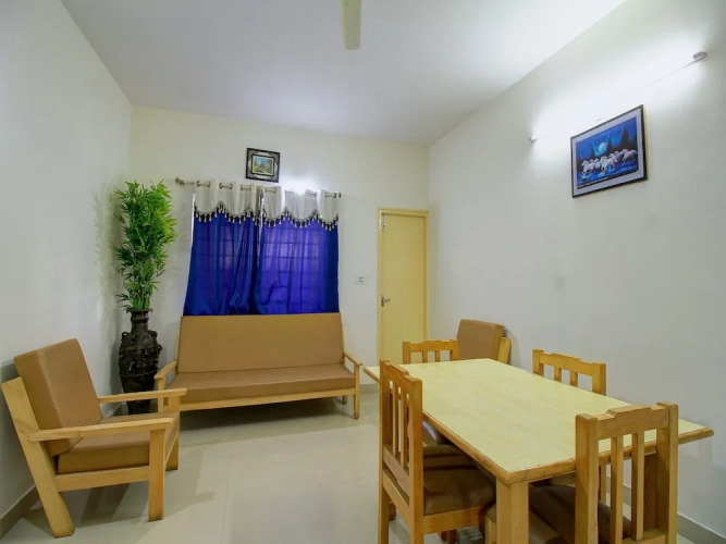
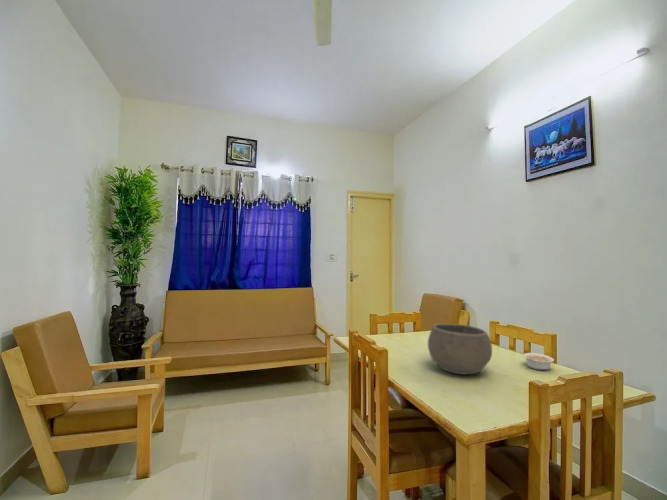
+ legume [522,352,555,371]
+ bowl [427,323,493,375]
